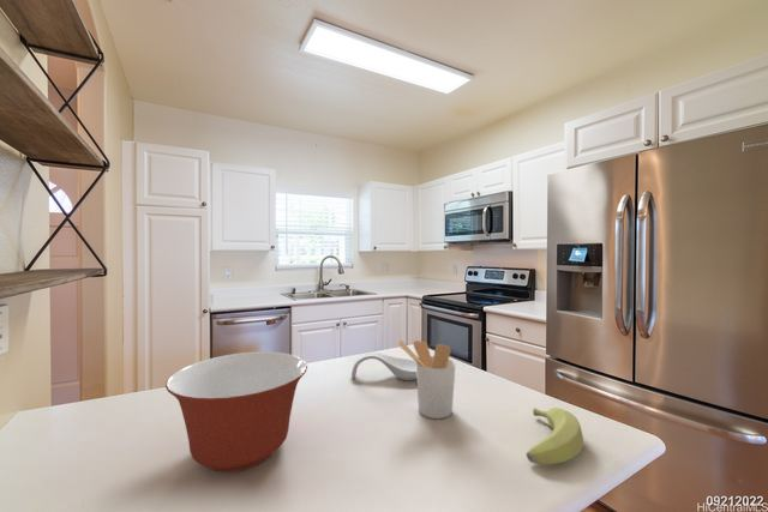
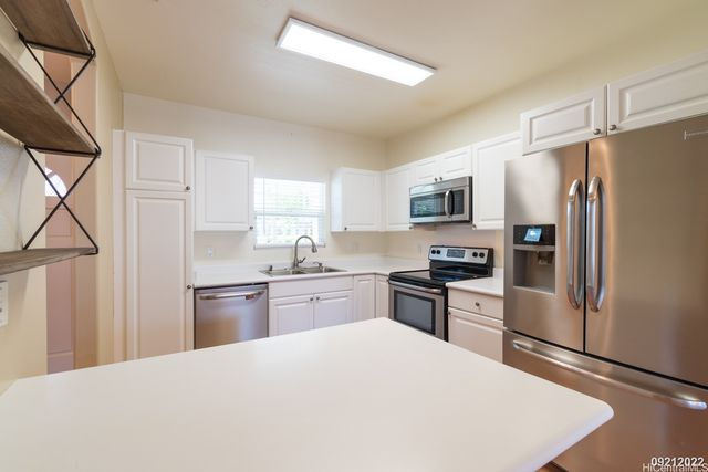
- banana [526,406,584,465]
- utensil holder [397,339,457,420]
- spoon rest [350,351,416,381]
- mixing bowl [164,350,308,472]
